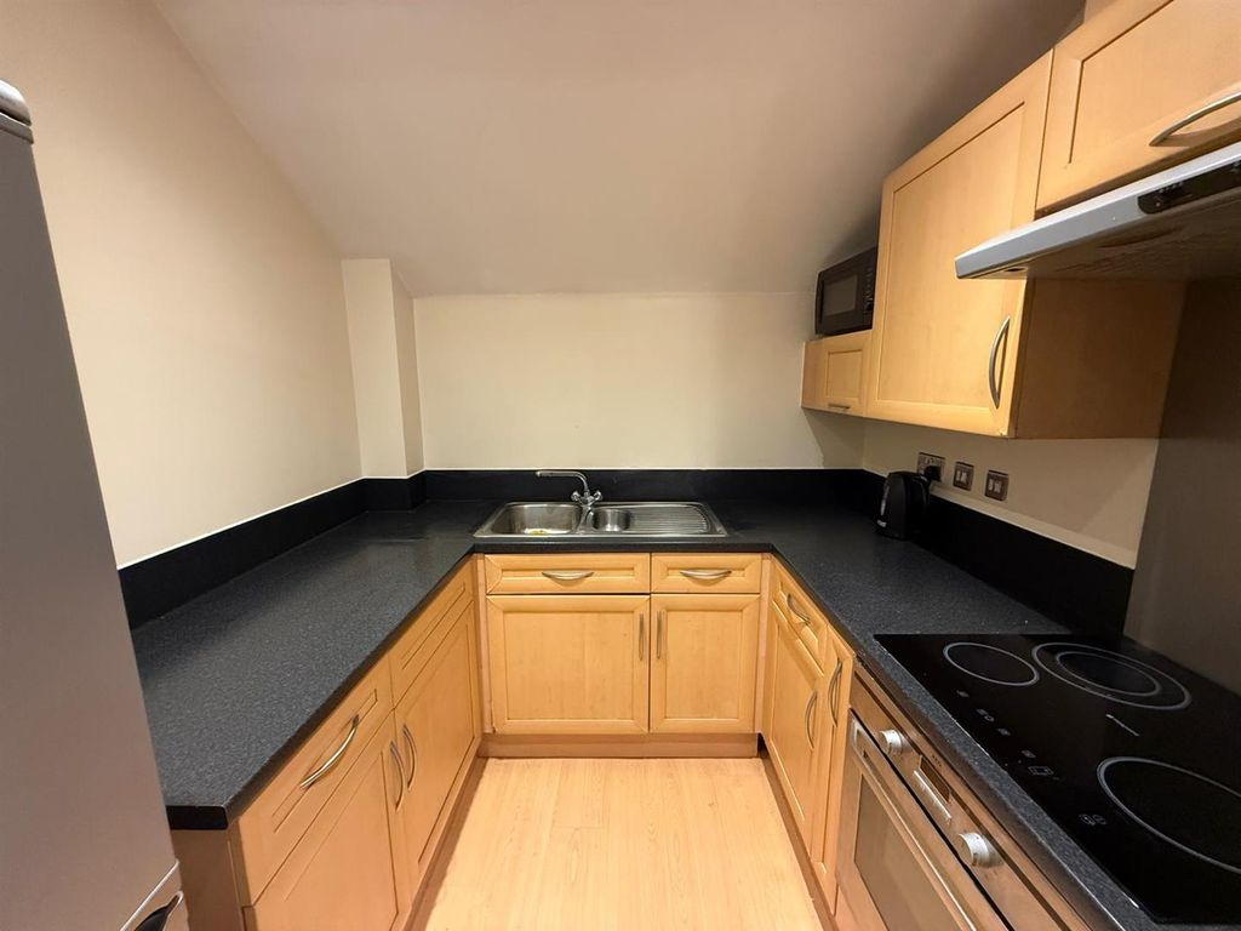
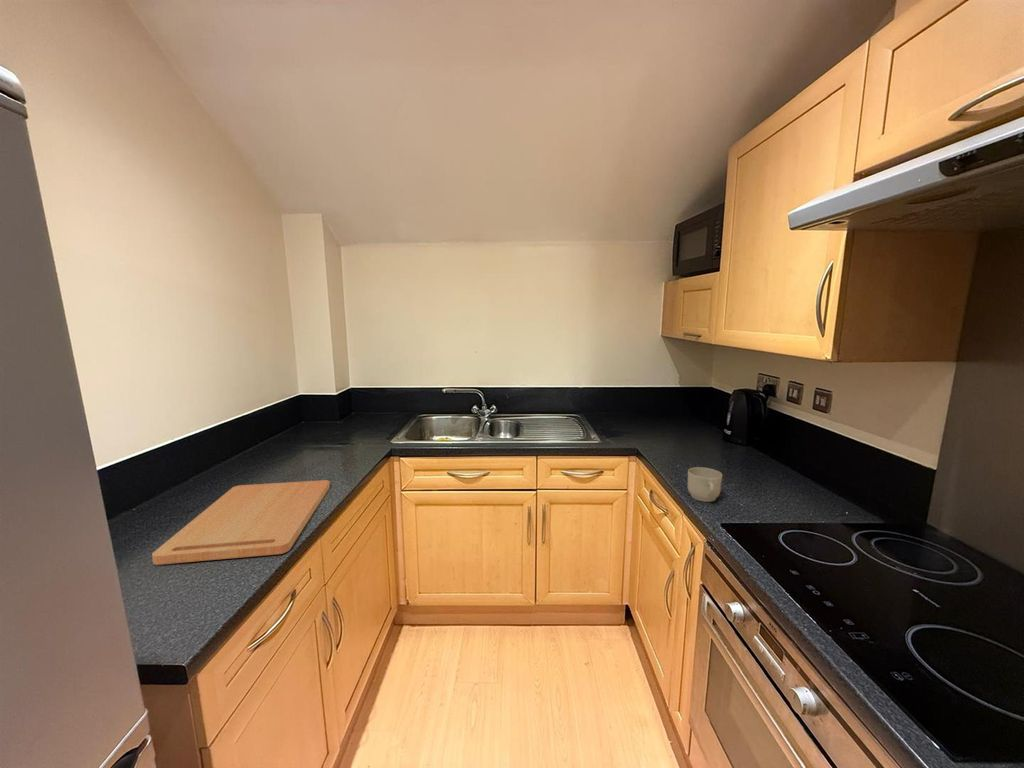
+ cutting board [151,479,331,566]
+ mug [687,466,723,503]
